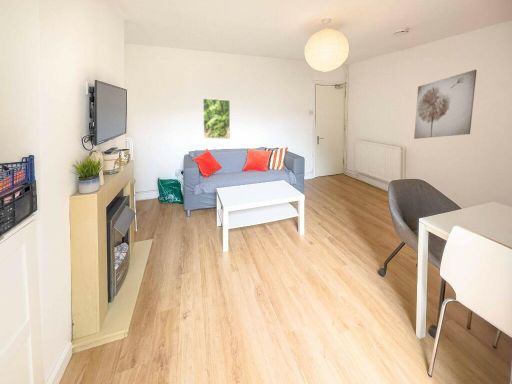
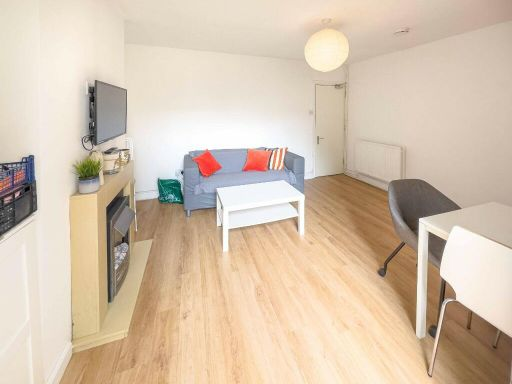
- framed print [202,97,231,140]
- wall art [413,69,478,140]
